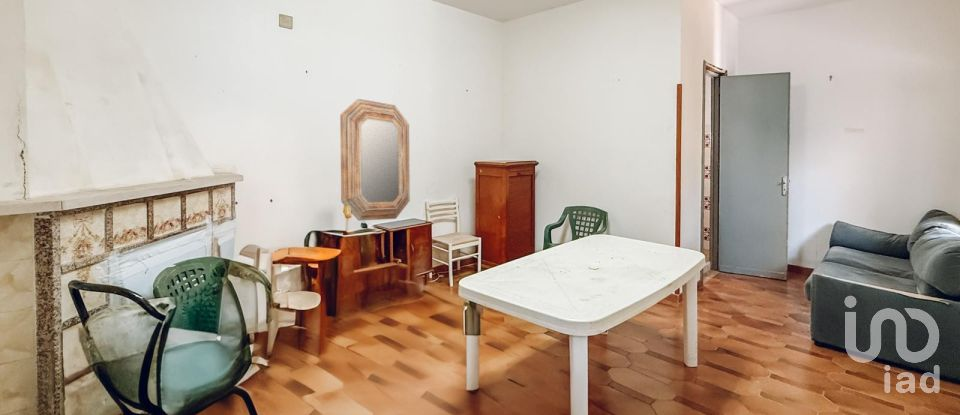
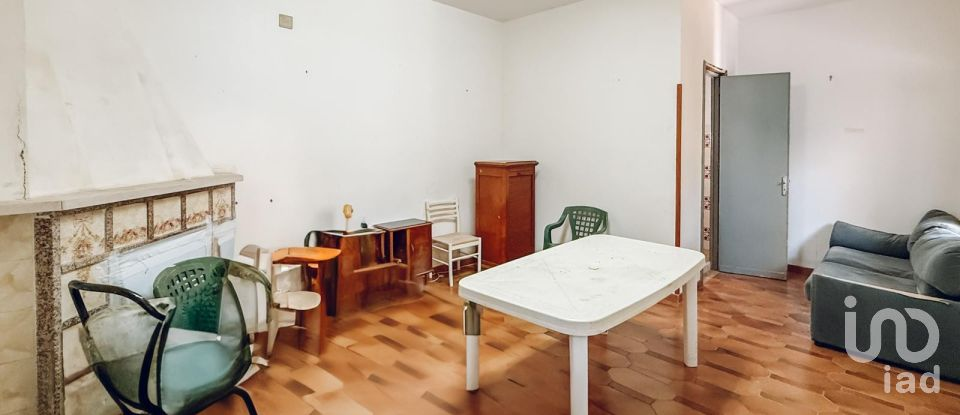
- home mirror [339,98,411,222]
